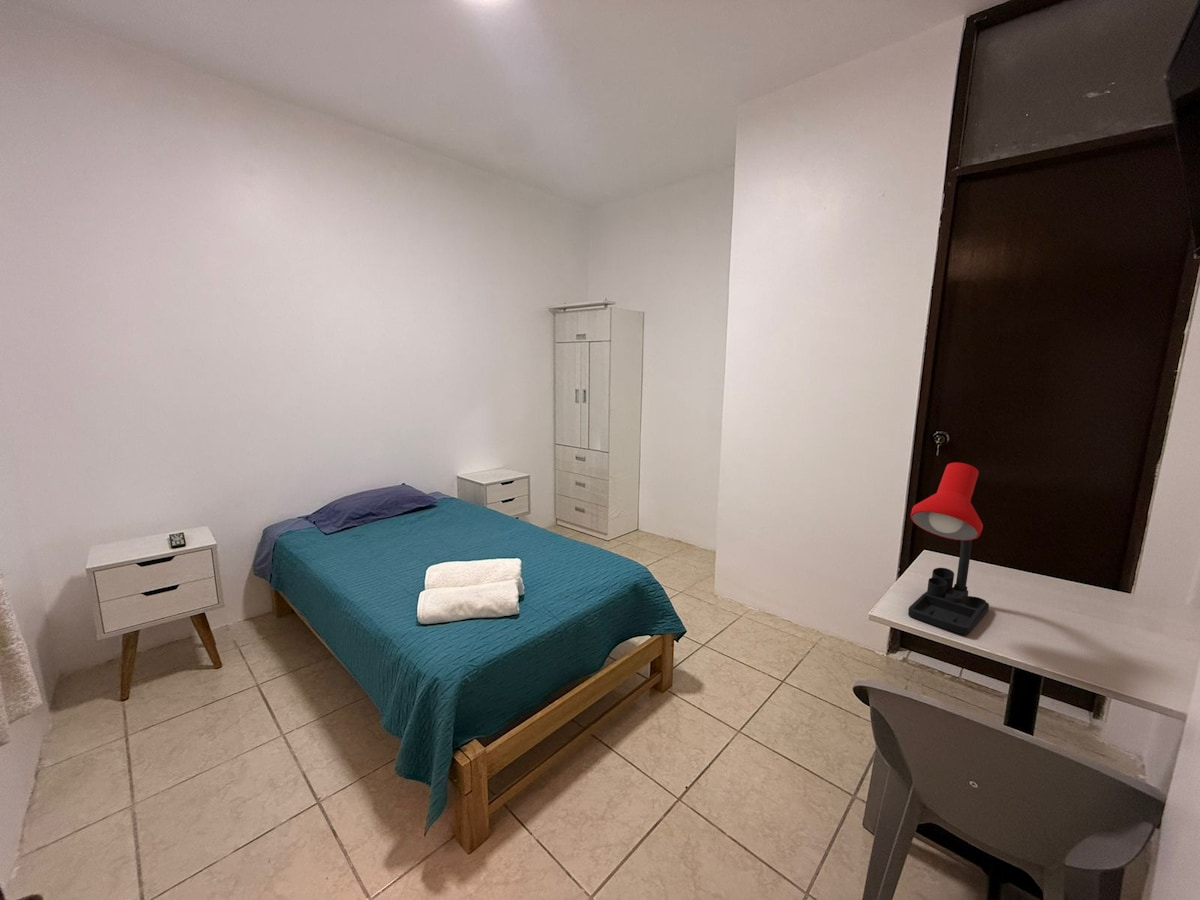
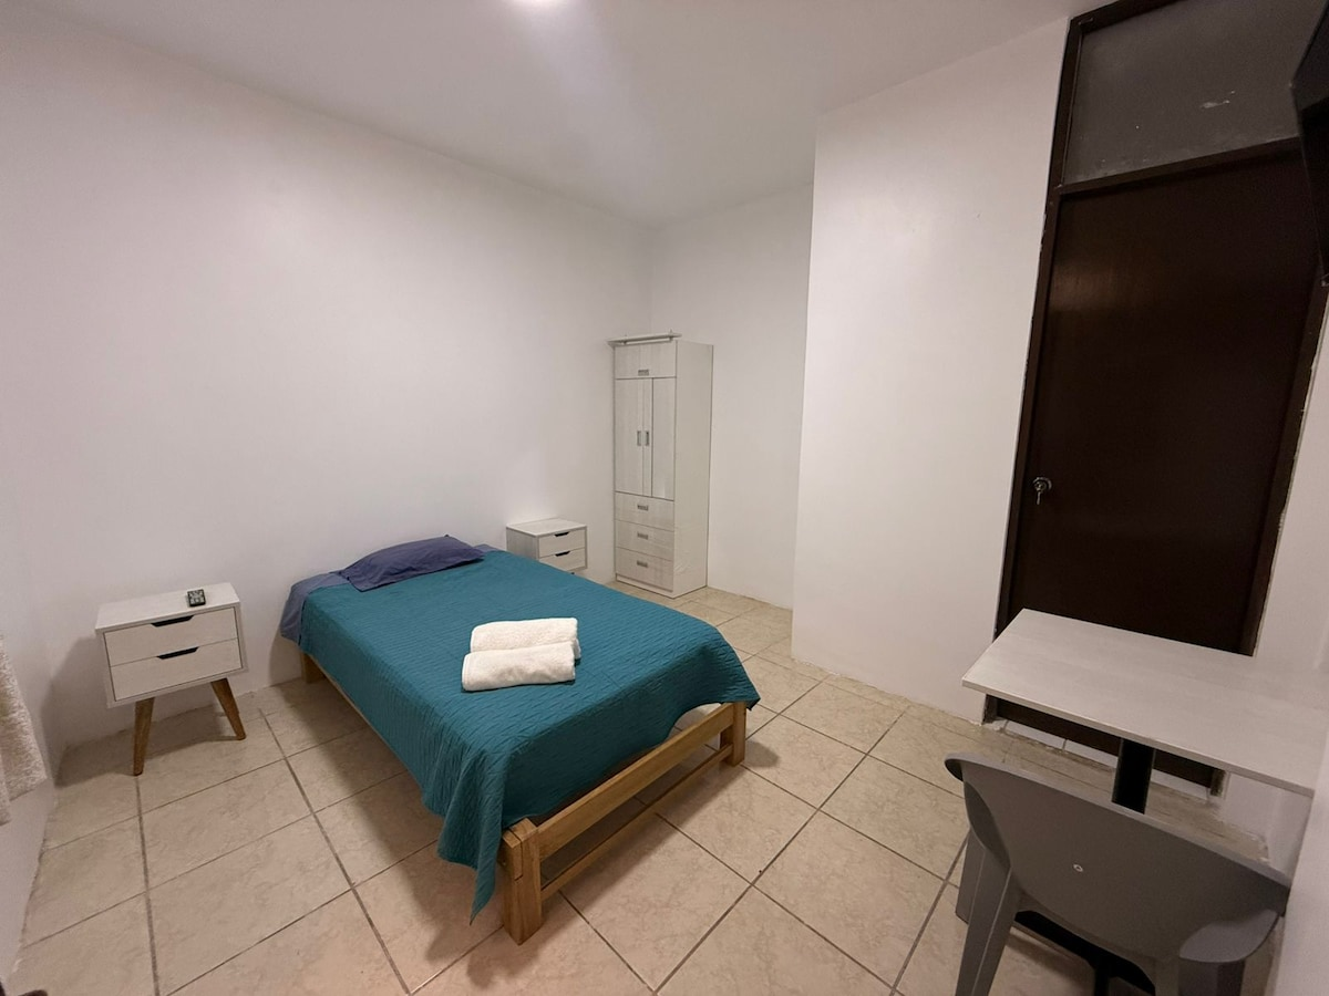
- desk lamp [907,462,990,636]
